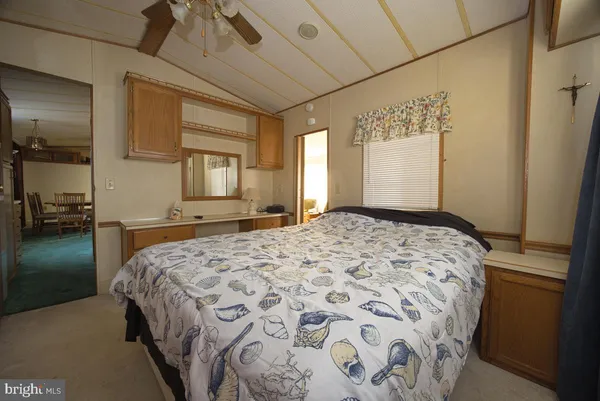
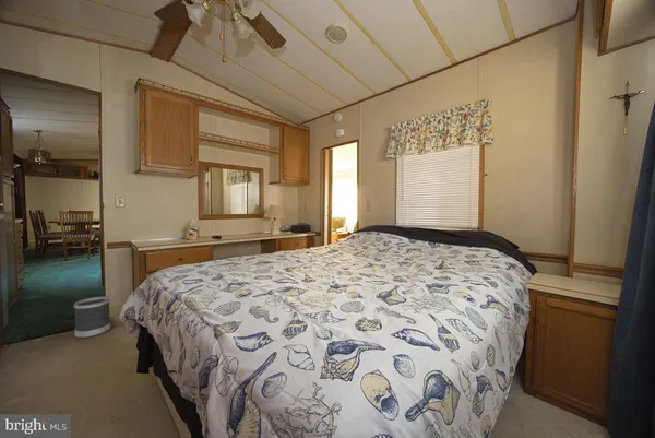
+ wastebasket [73,295,111,339]
